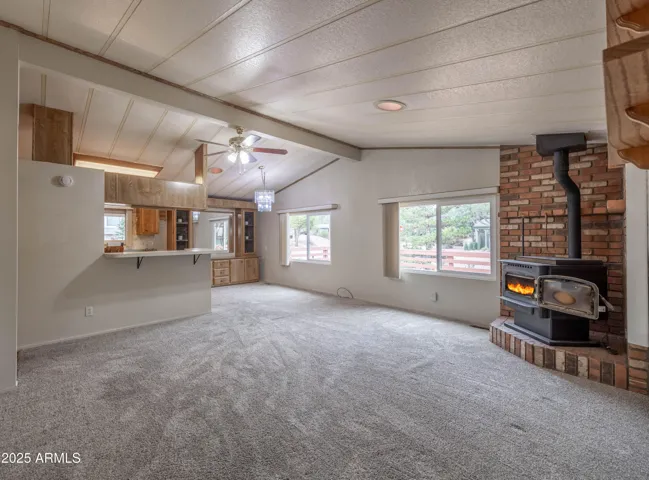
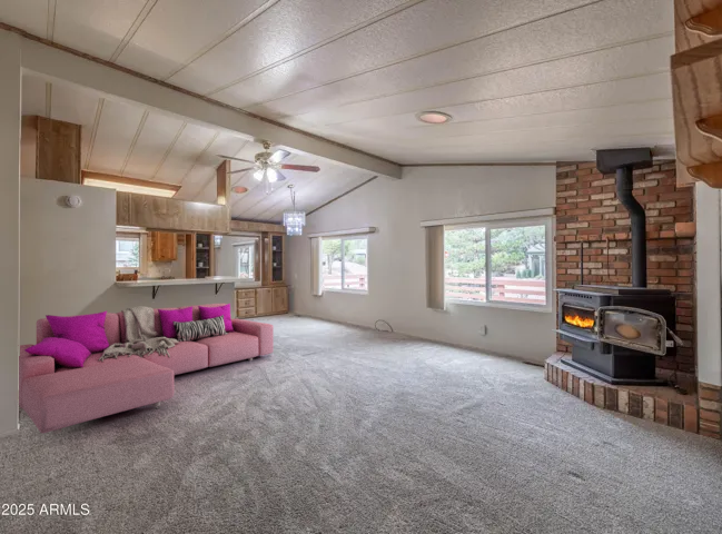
+ sofa [18,303,275,436]
